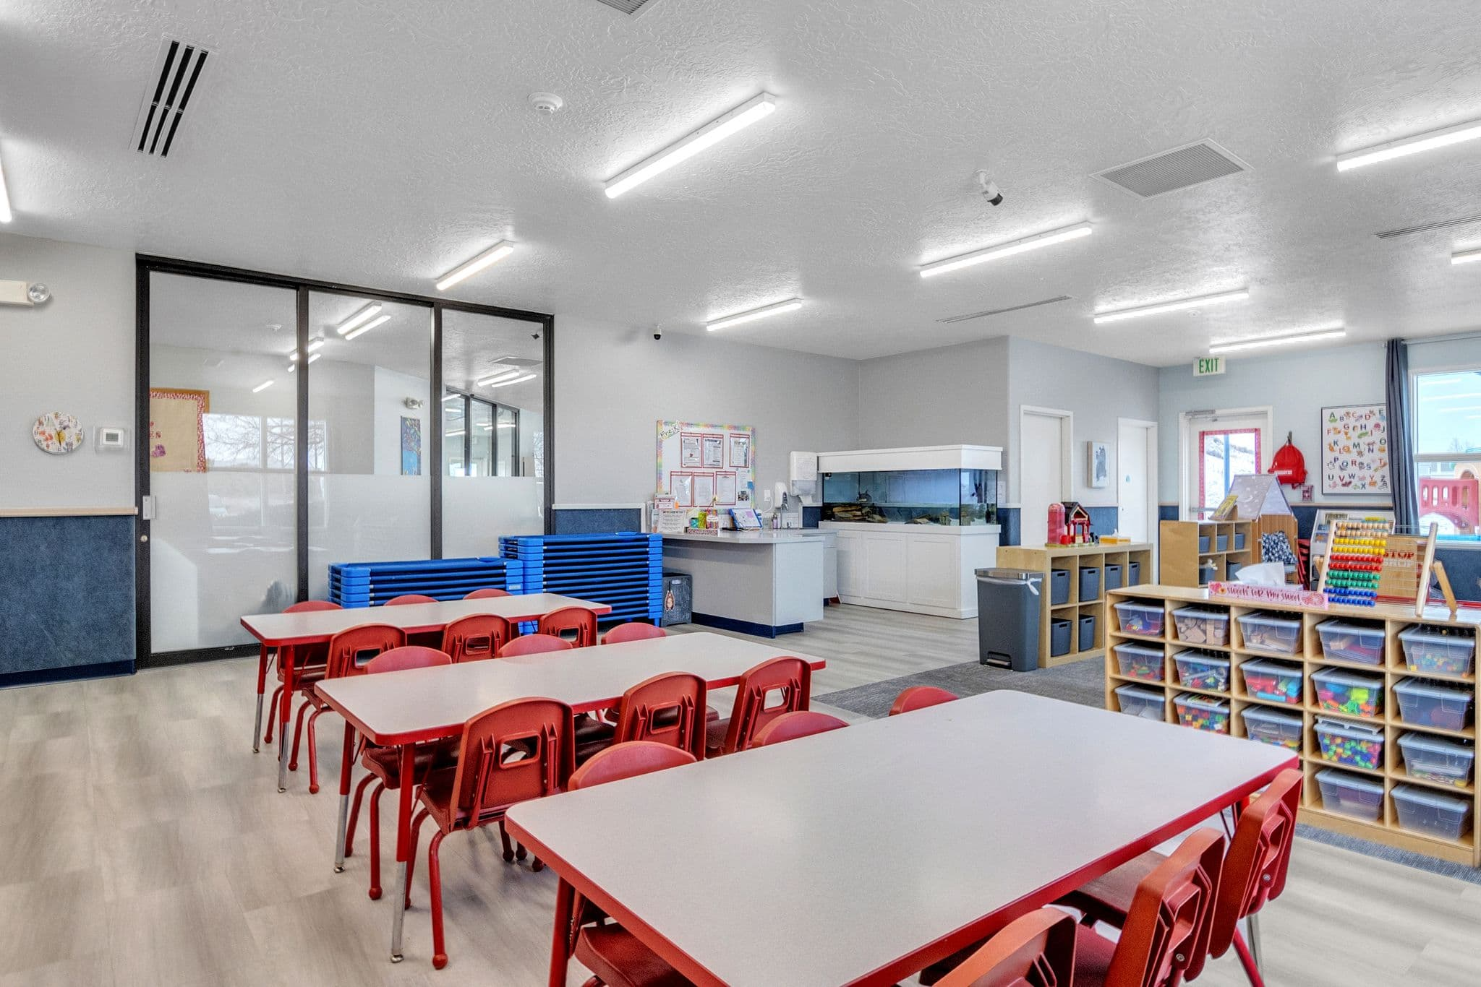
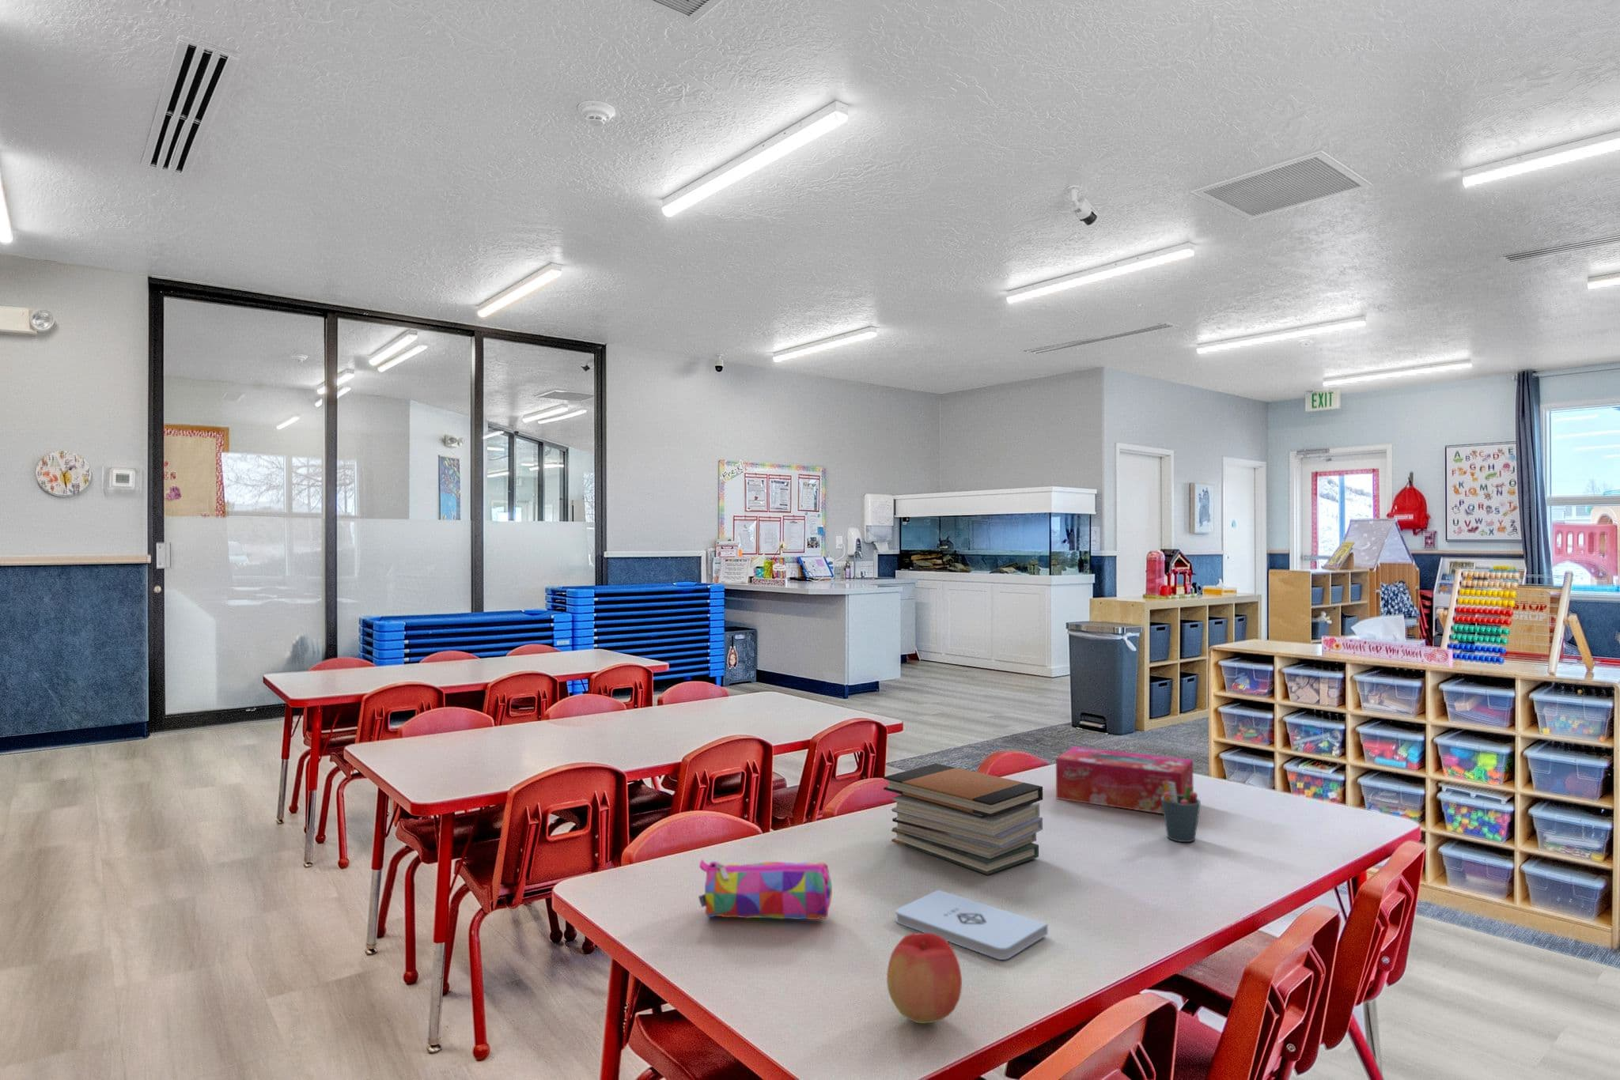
+ notepad [894,888,1049,961]
+ apple [886,932,963,1025]
+ book stack [882,763,1044,875]
+ pen holder [1161,780,1202,843]
+ pencil case [698,858,833,921]
+ tissue box [1055,746,1195,815]
